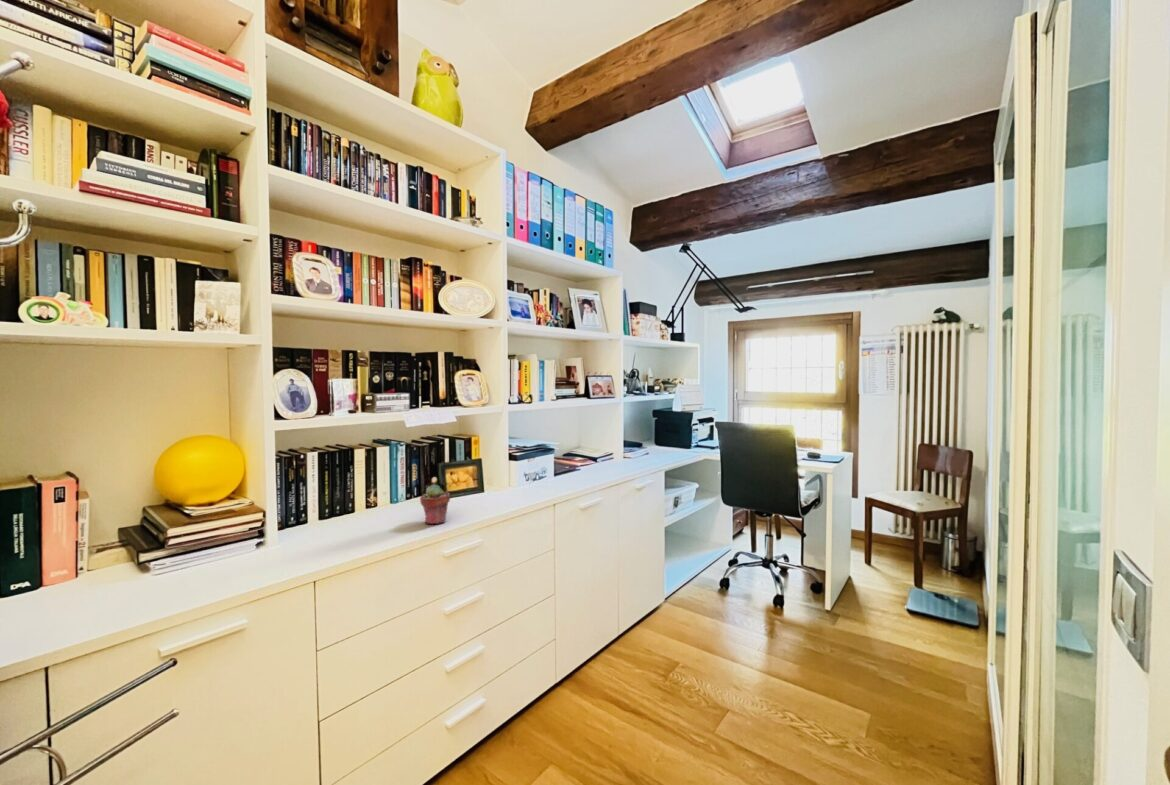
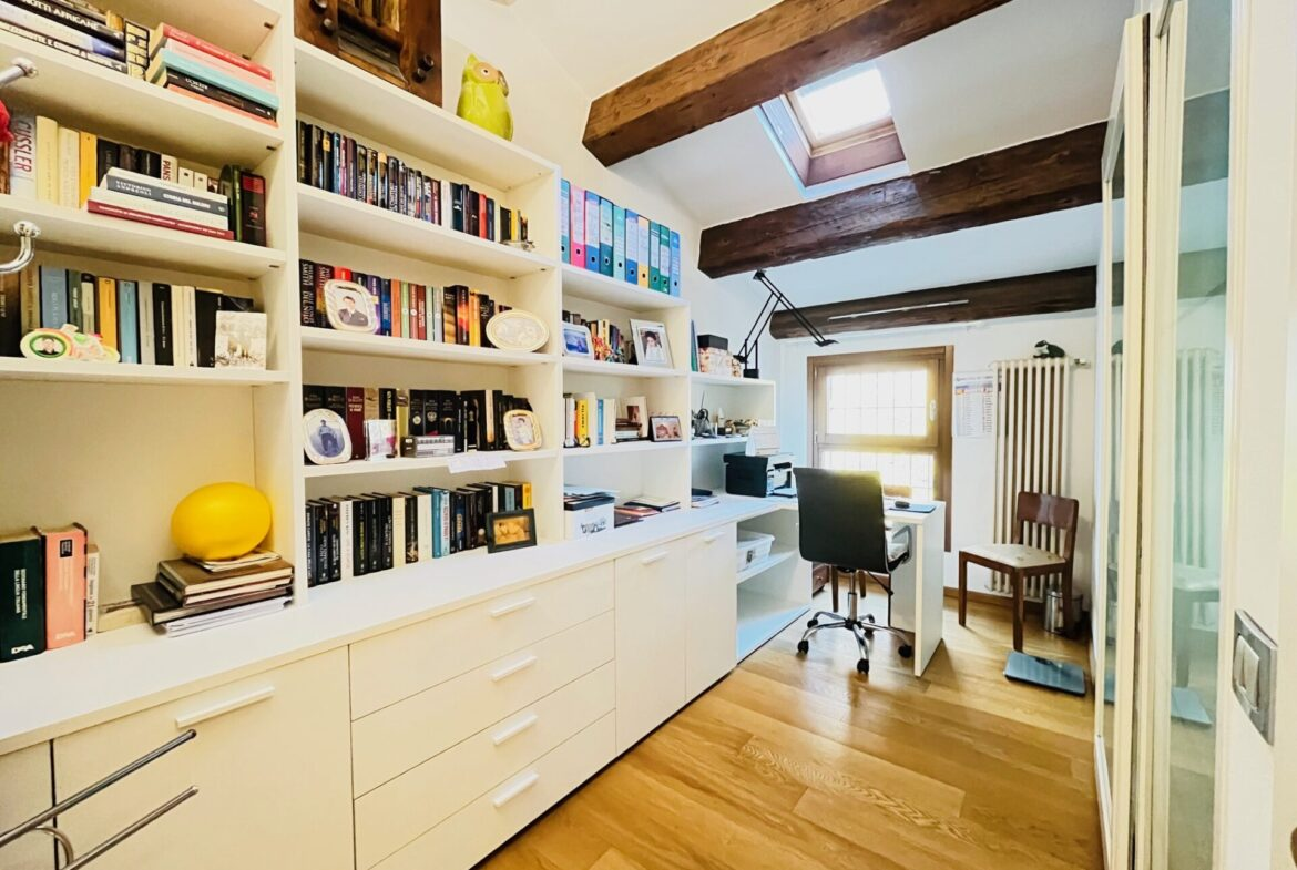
- potted succulent [419,483,451,525]
